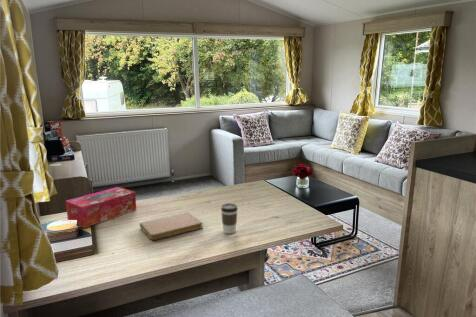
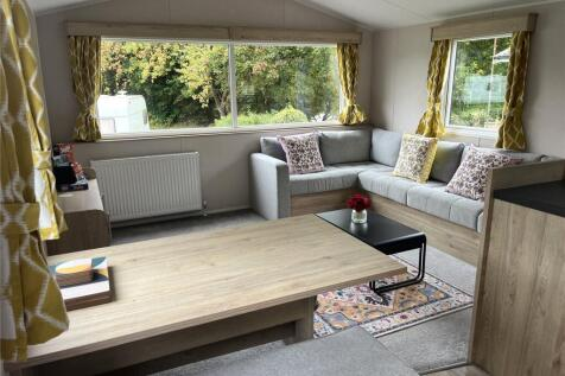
- tissue box [65,186,137,229]
- coffee cup [220,202,239,235]
- notebook [139,211,204,241]
